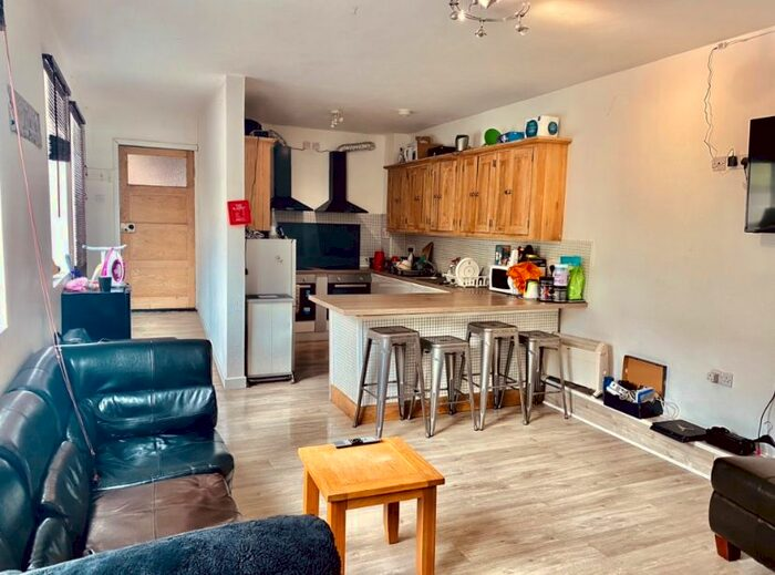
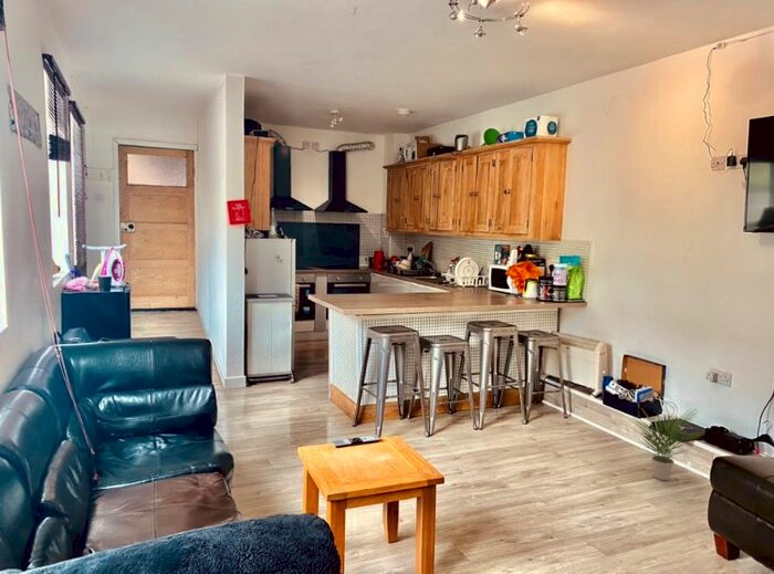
+ potted plant [631,401,704,481]
